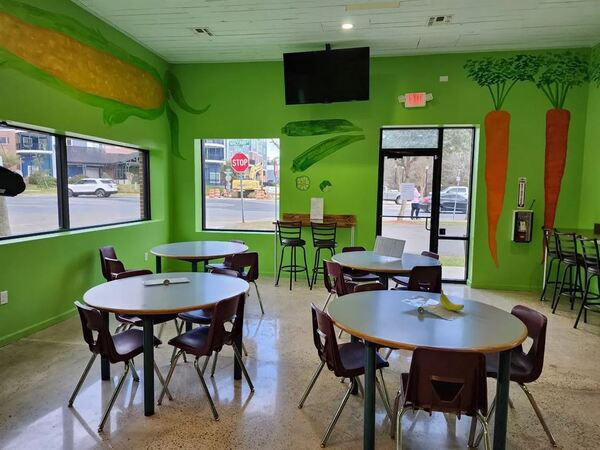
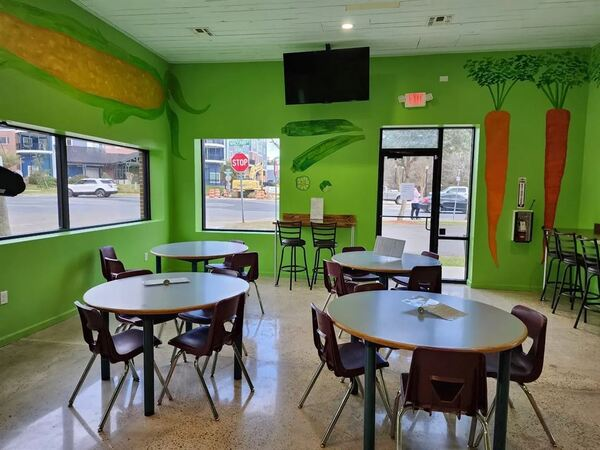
- fruit [439,288,465,312]
